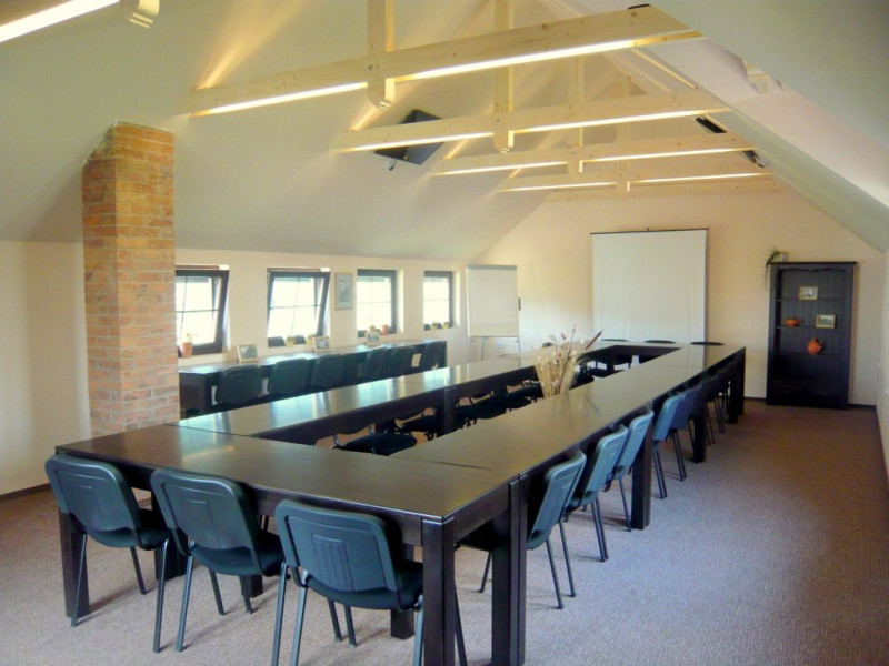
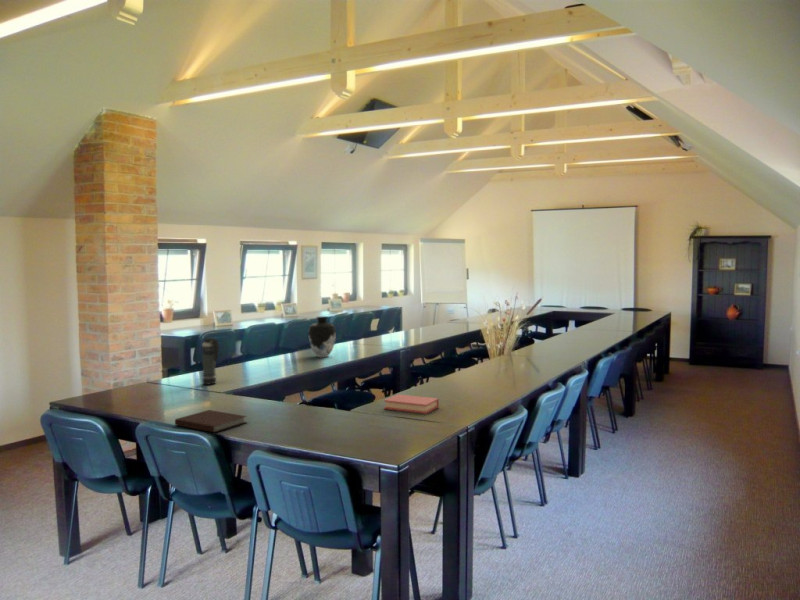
+ notebook [174,409,248,433]
+ vase [308,316,337,358]
+ smoke grenade [201,337,220,386]
+ book [383,393,440,415]
